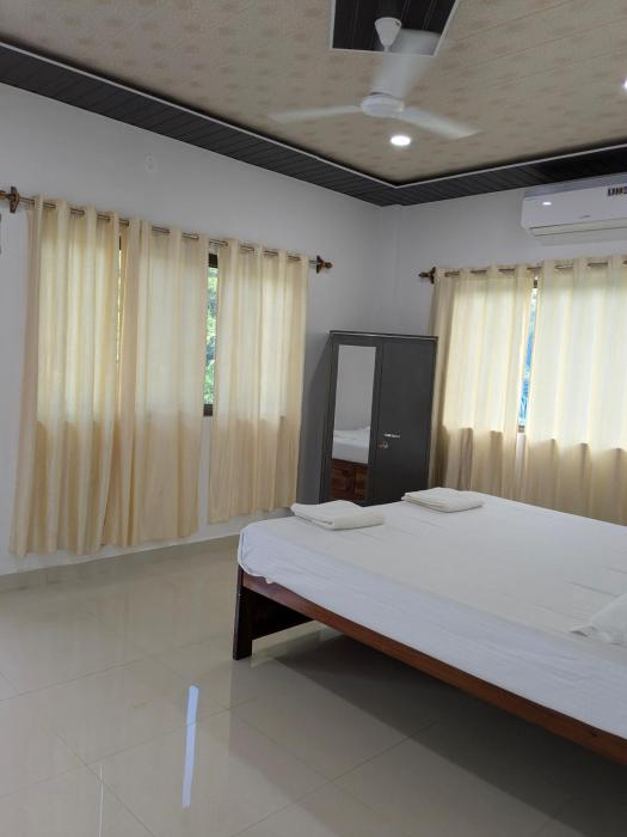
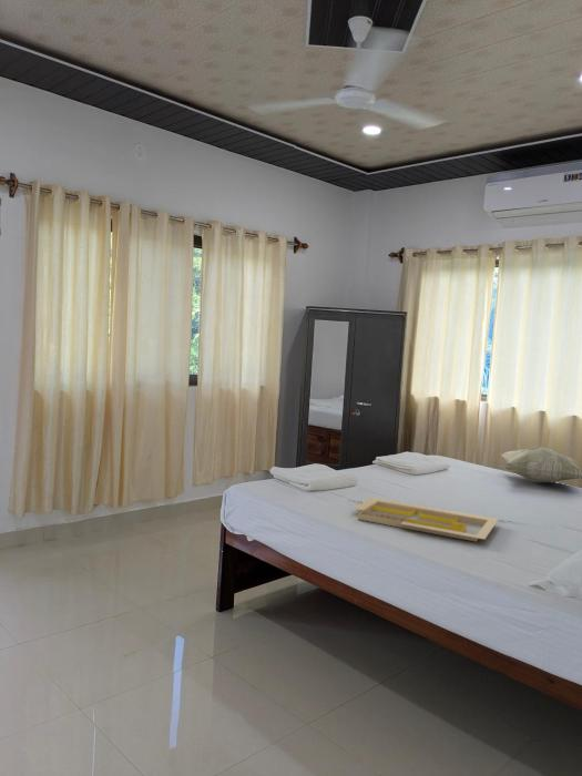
+ decorative pillow [500,446,582,483]
+ serving tray [351,497,500,543]
